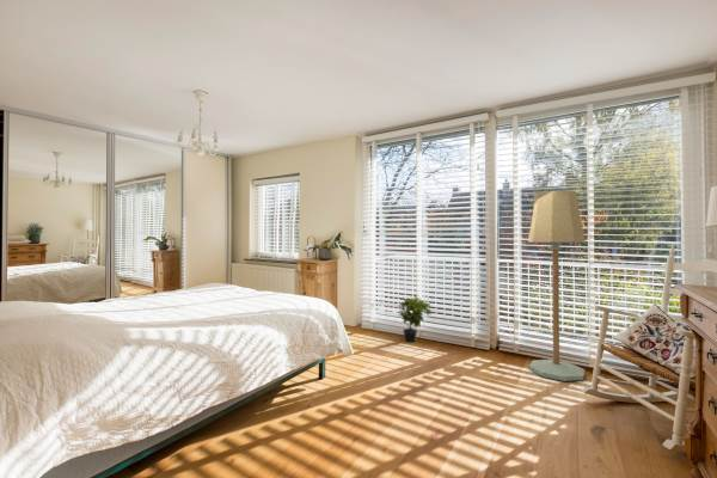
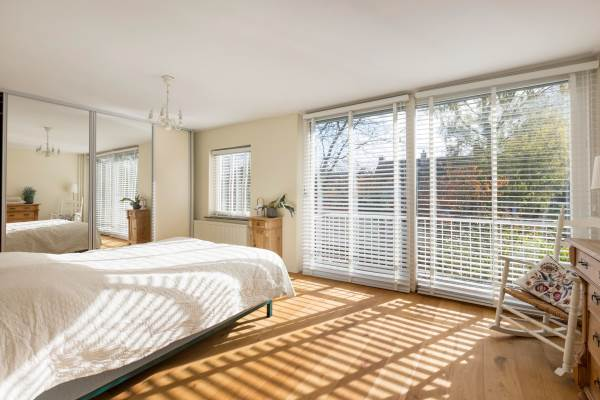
- potted plant [397,294,433,343]
- floor lamp [527,189,587,382]
